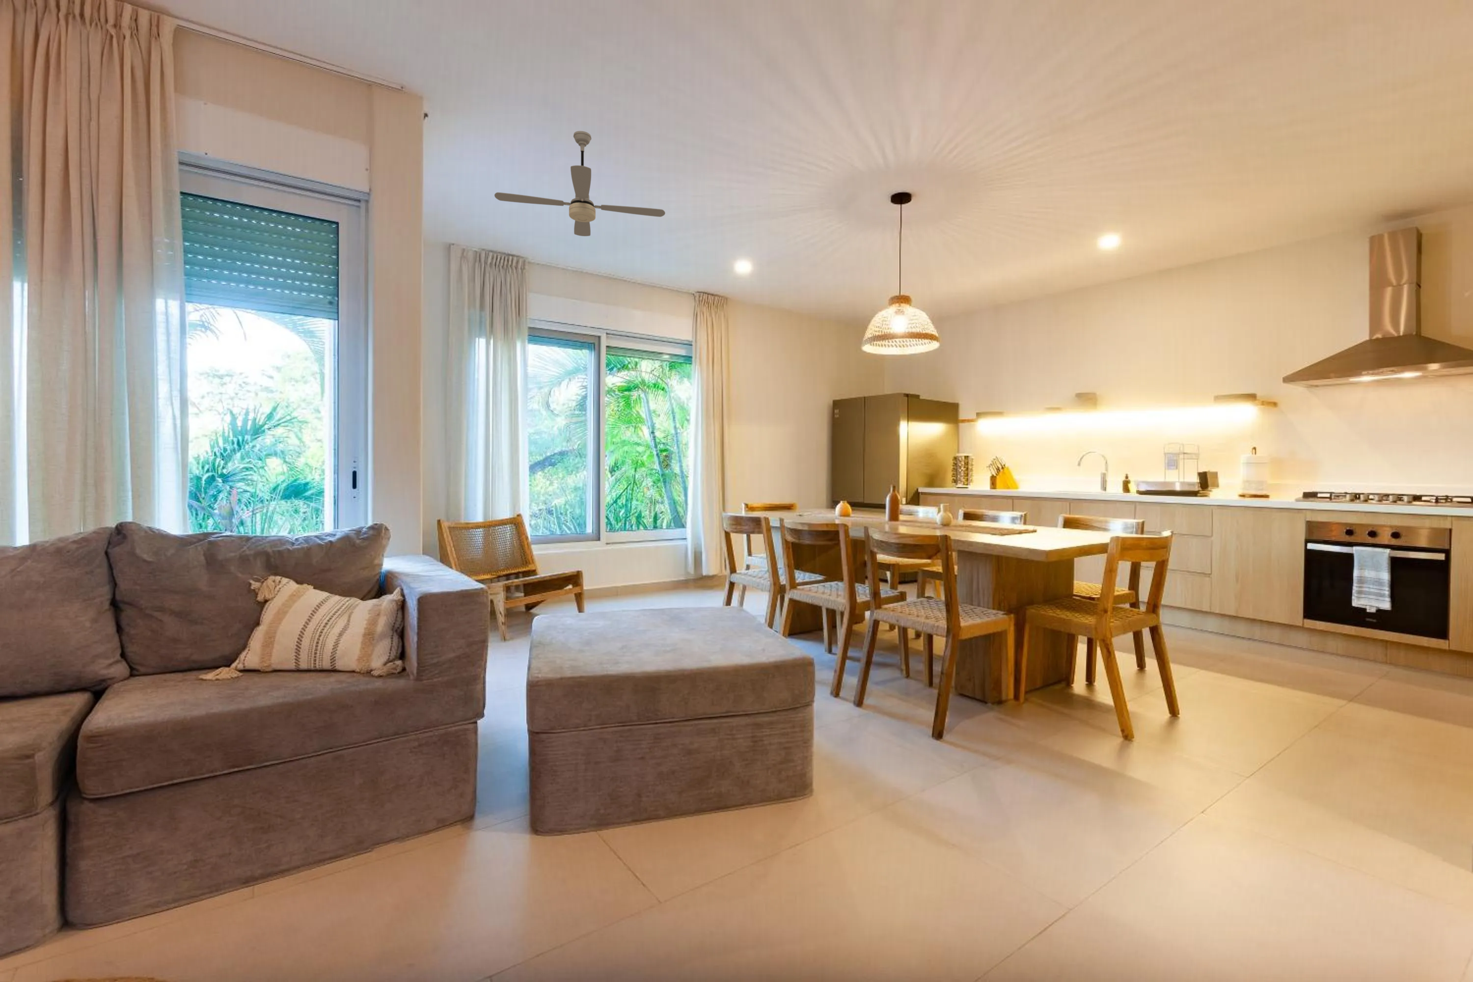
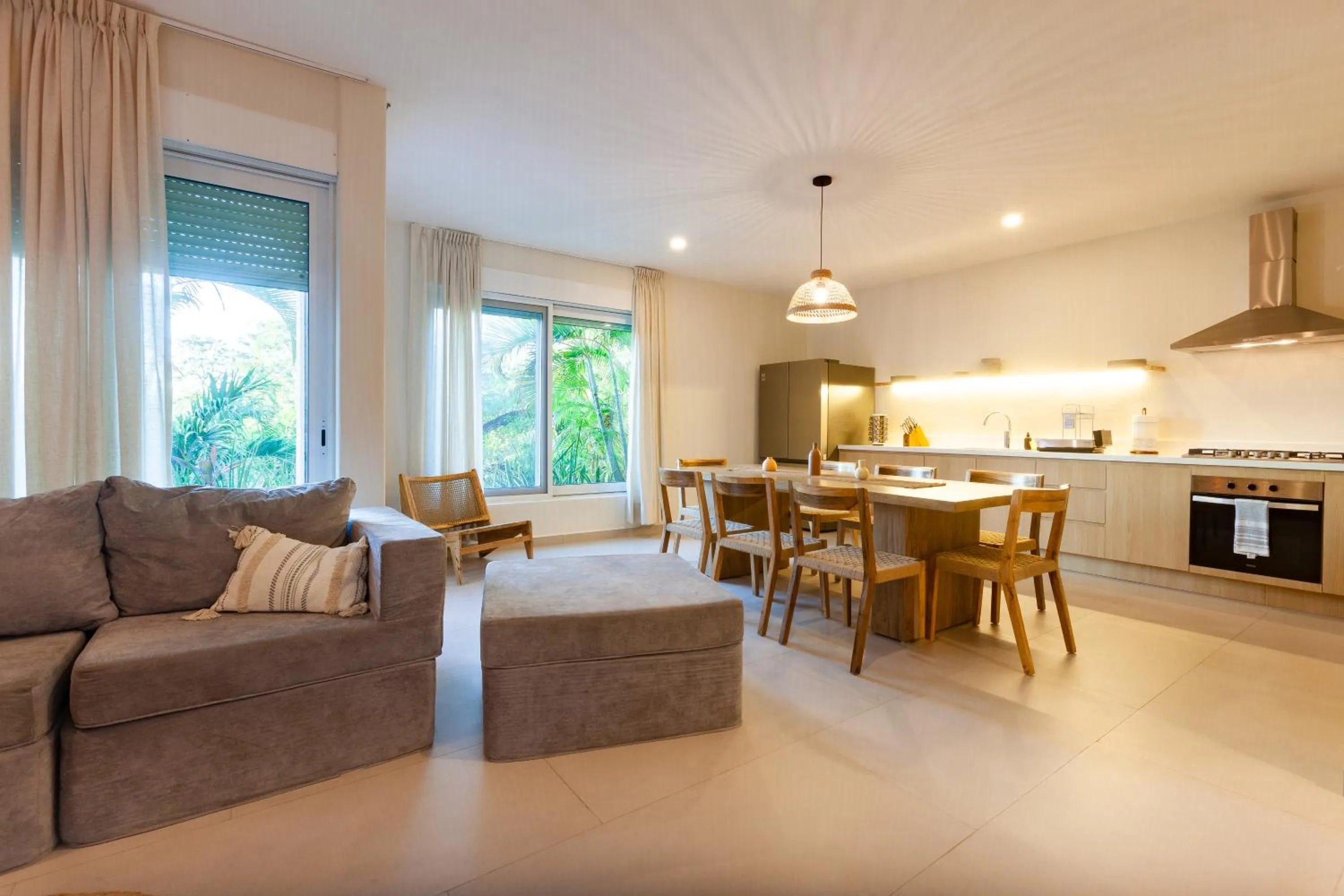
- ceiling fan [494,130,665,237]
